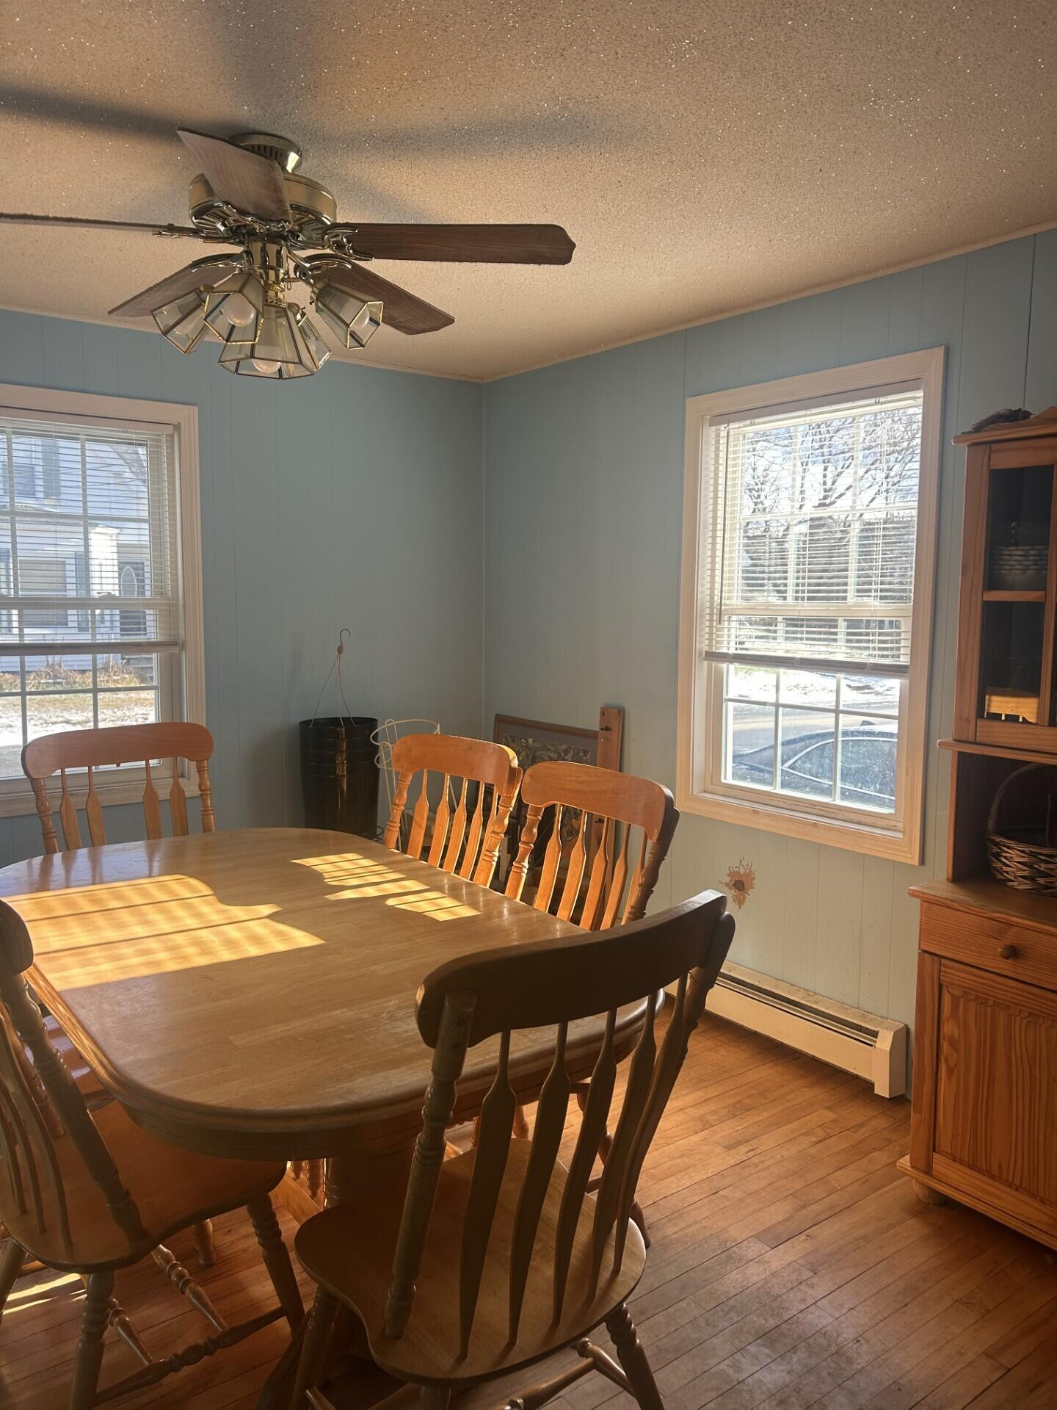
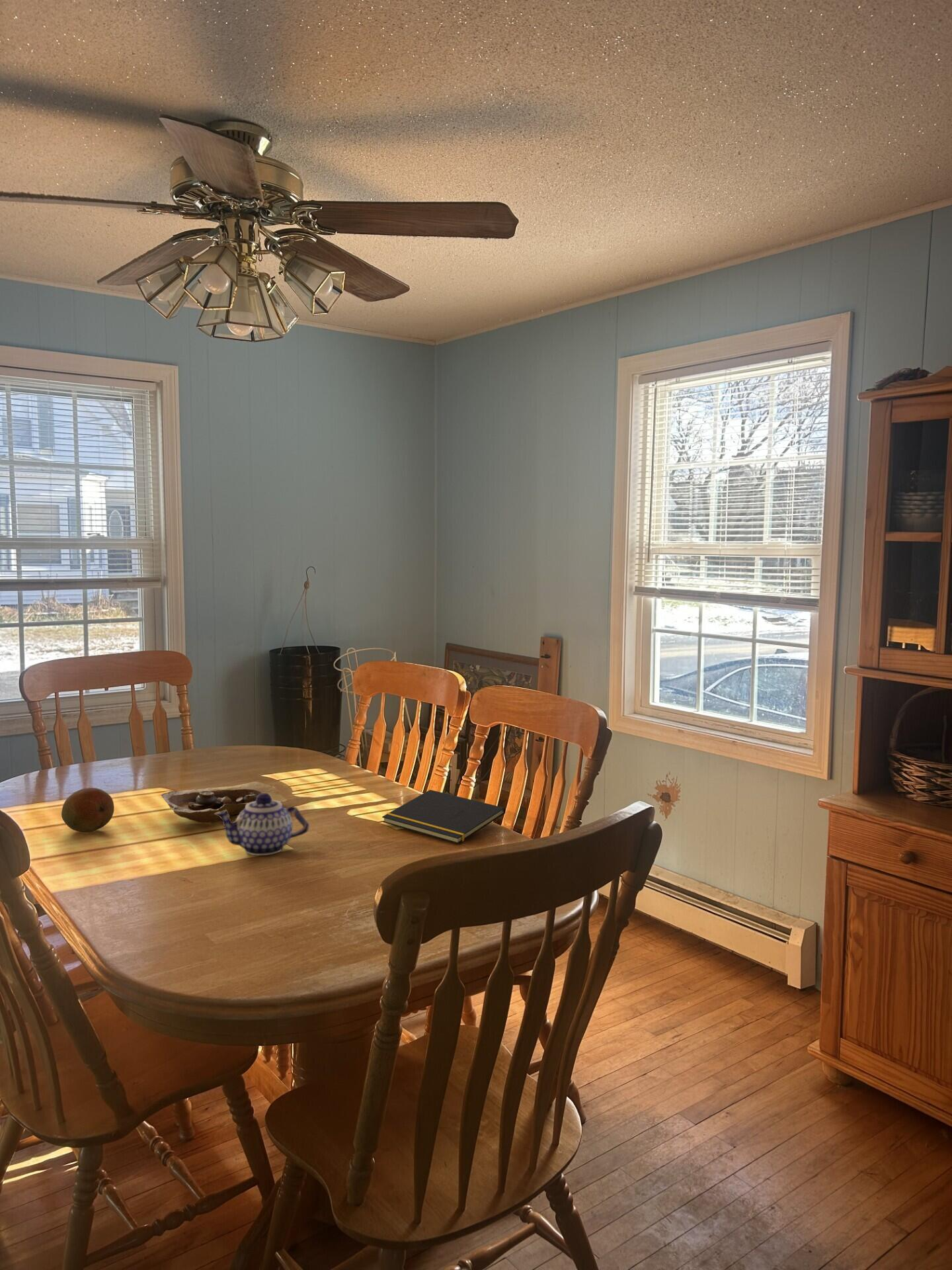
+ teapot [215,793,310,856]
+ fruit [61,787,114,833]
+ bowl [160,781,288,824]
+ notepad [381,789,506,845]
